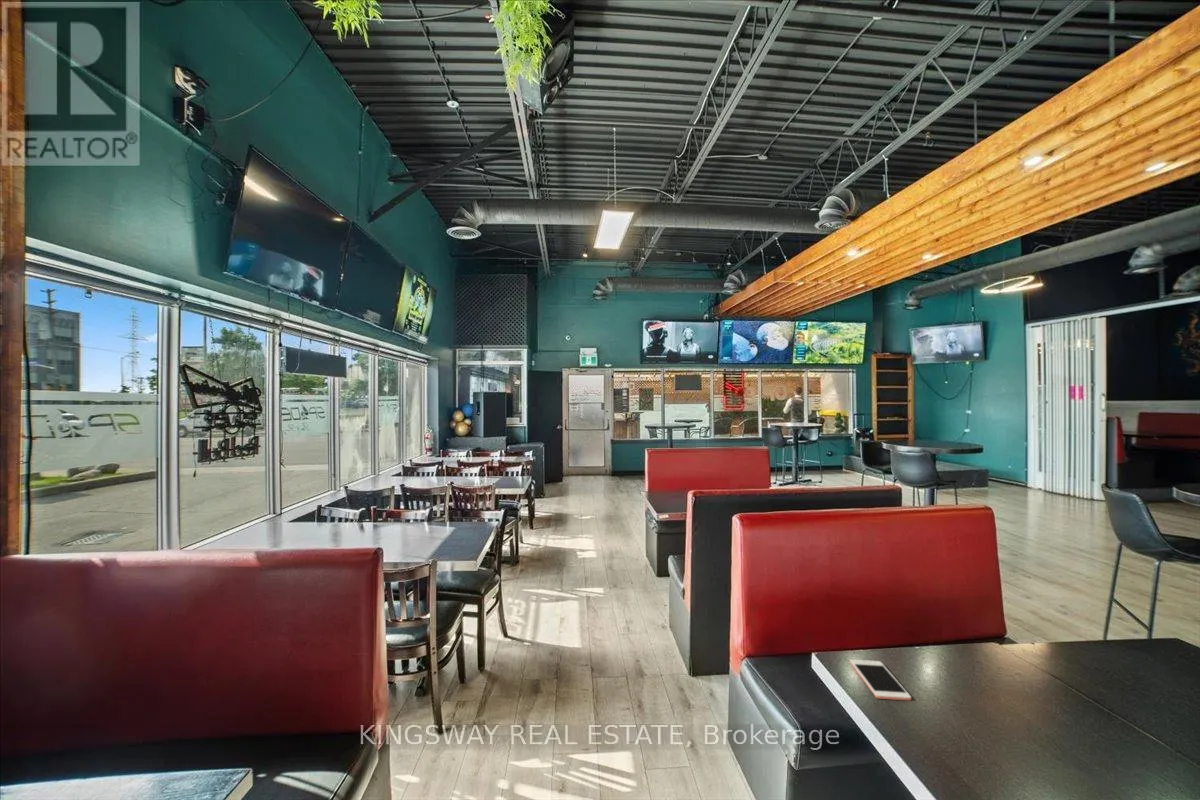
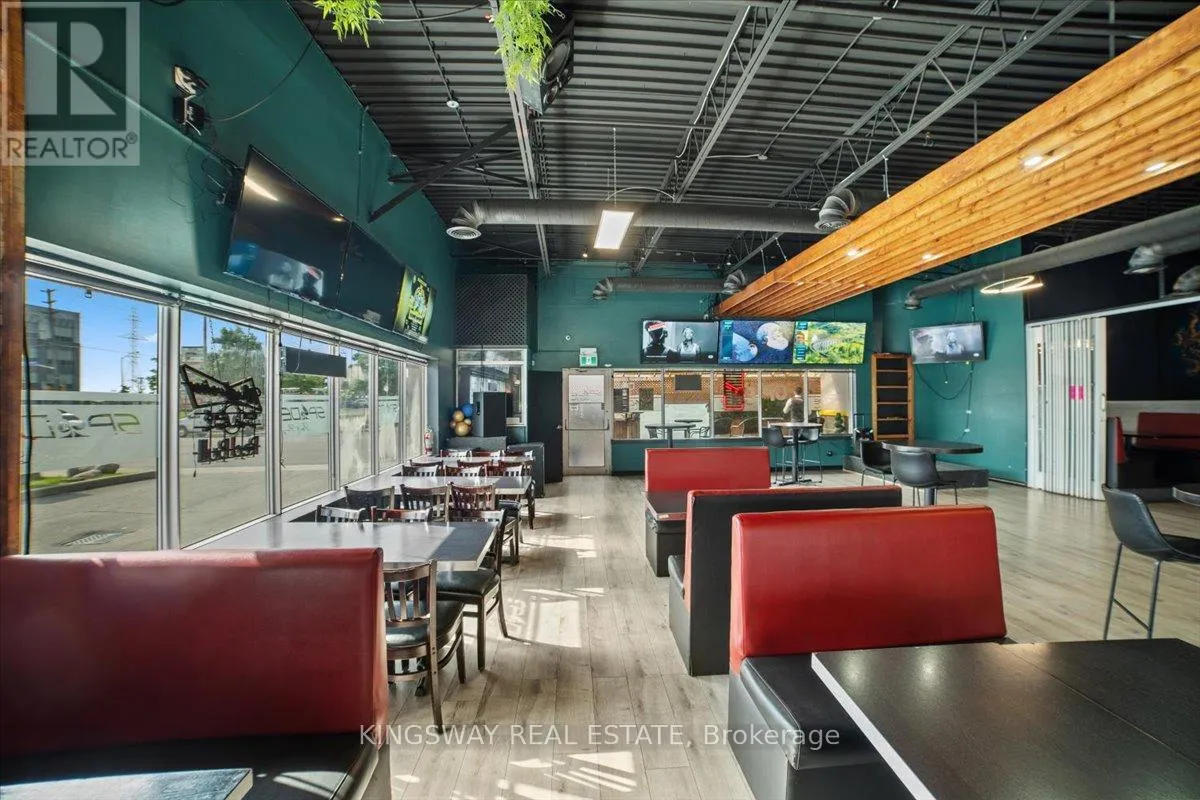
- cell phone [849,659,912,702]
